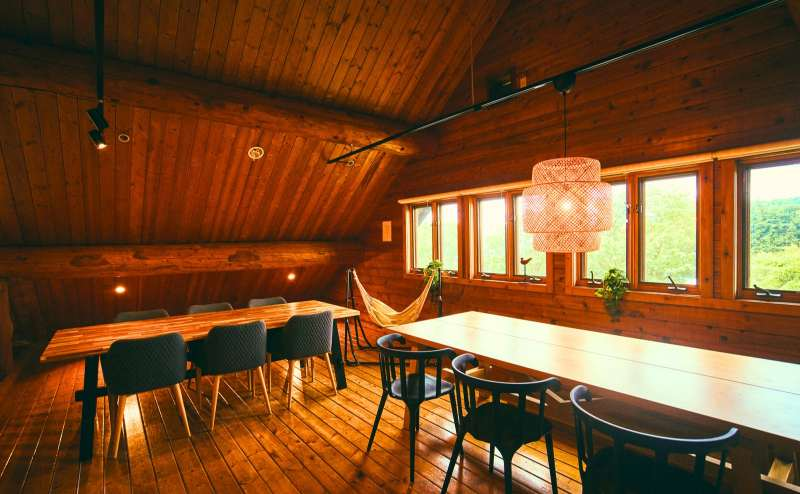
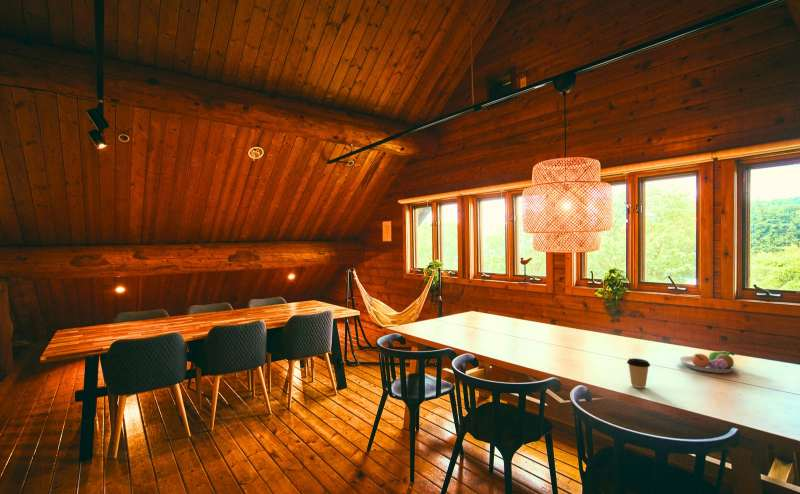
+ fruit bowl [678,350,738,374]
+ coffee cup [626,357,651,389]
